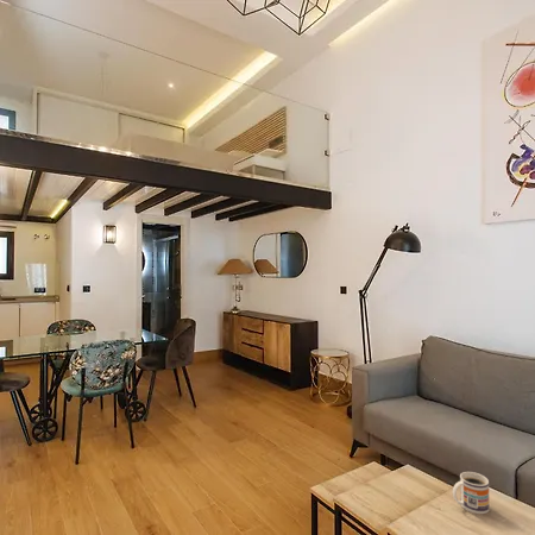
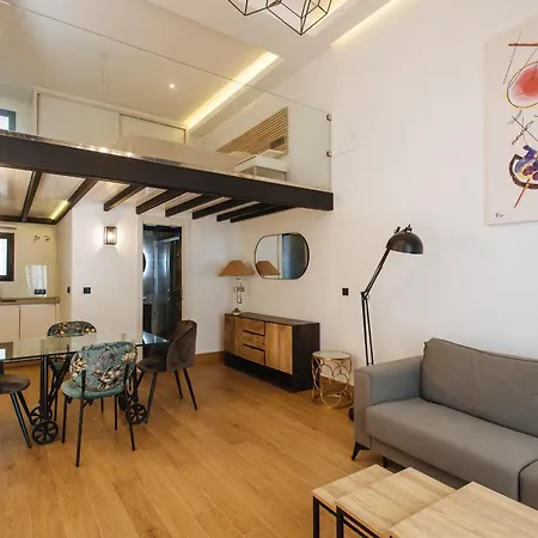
- mug [452,471,491,516]
